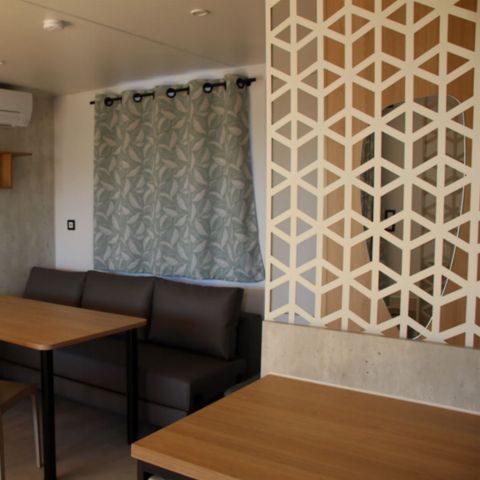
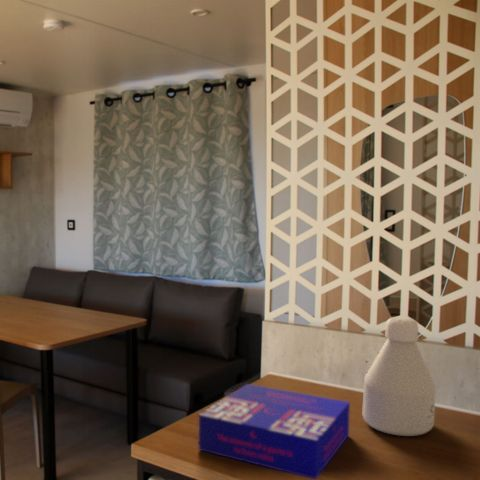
+ board game [198,383,351,480]
+ bottle [361,316,437,437]
